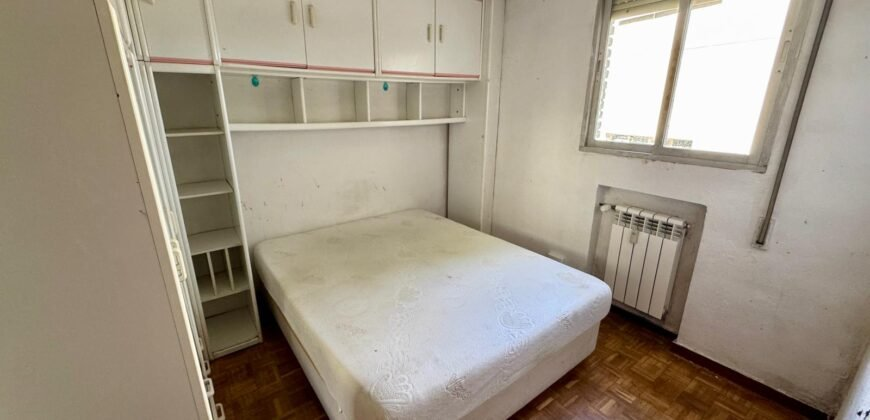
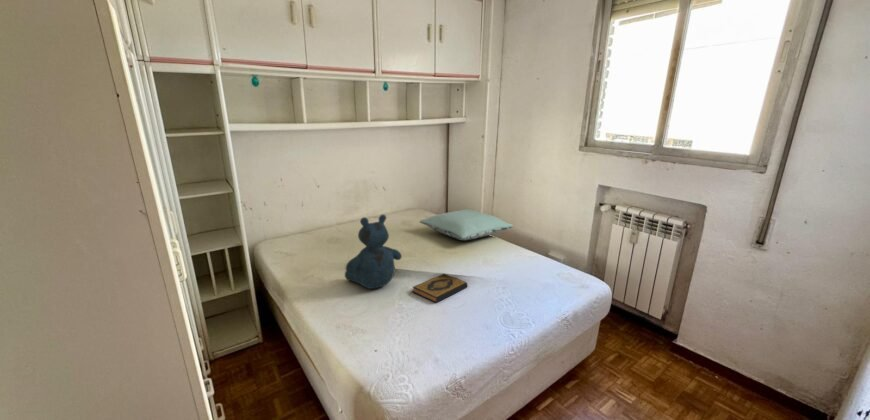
+ hardback book [412,273,469,304]
+ teddy bear [344,213,403,290]
+ pillow [418,208,514,241]
